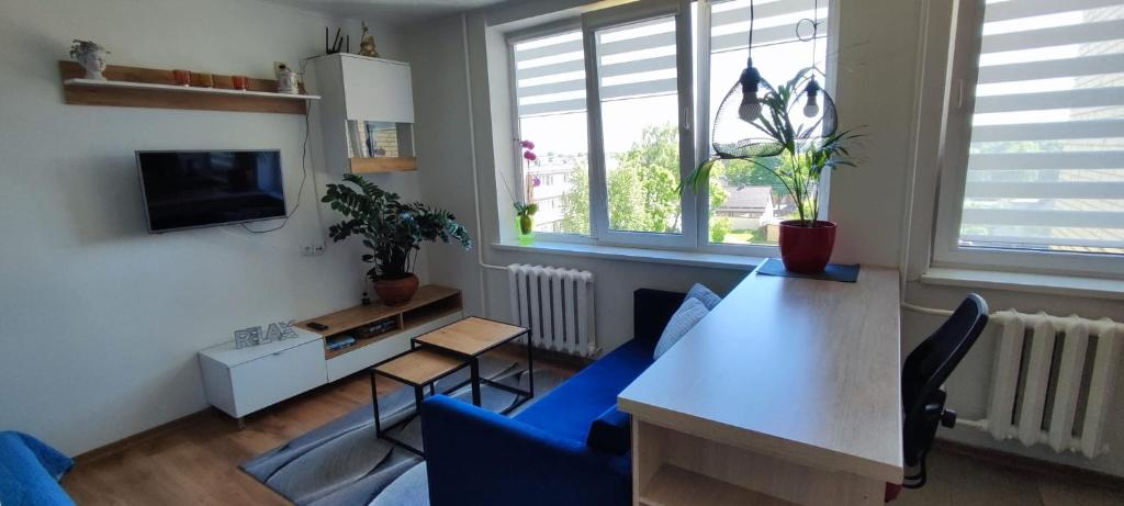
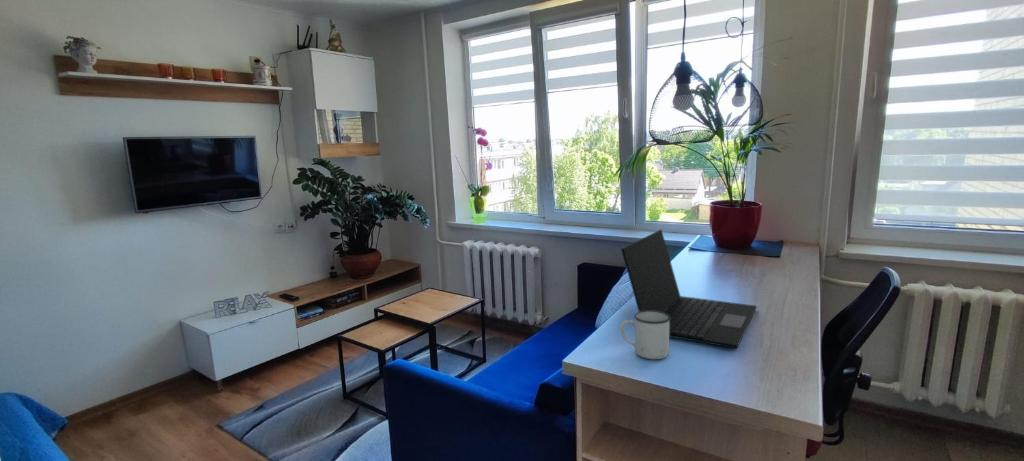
+ mug [620,311,670,361]
+ laptop [620,228,758,350]
